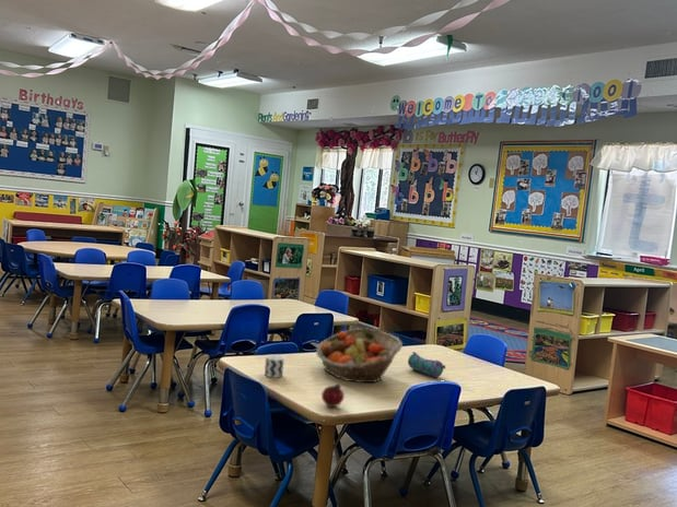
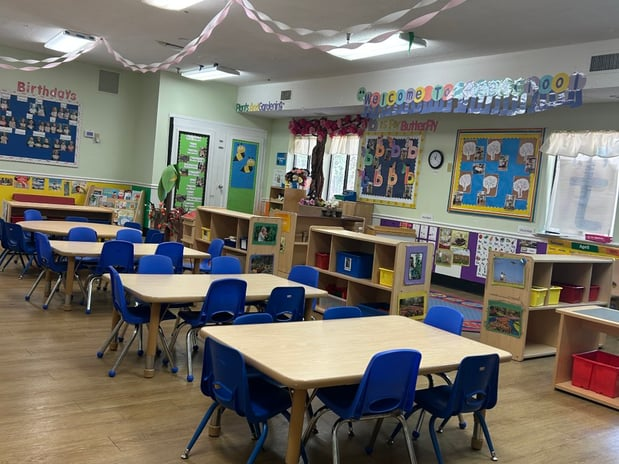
- fruit [320,382,346,408]
- fruit basket [315,327,404,384]
- pencil case [407,351,446,379]
- cup [264,354,285,378]
